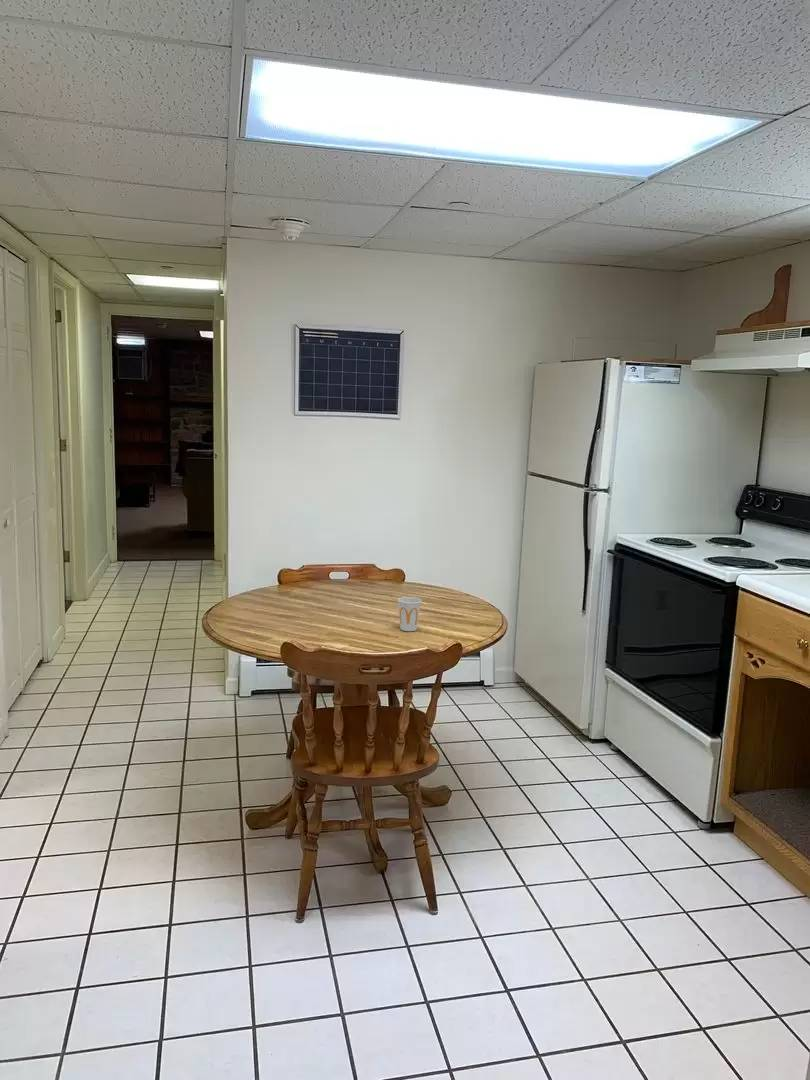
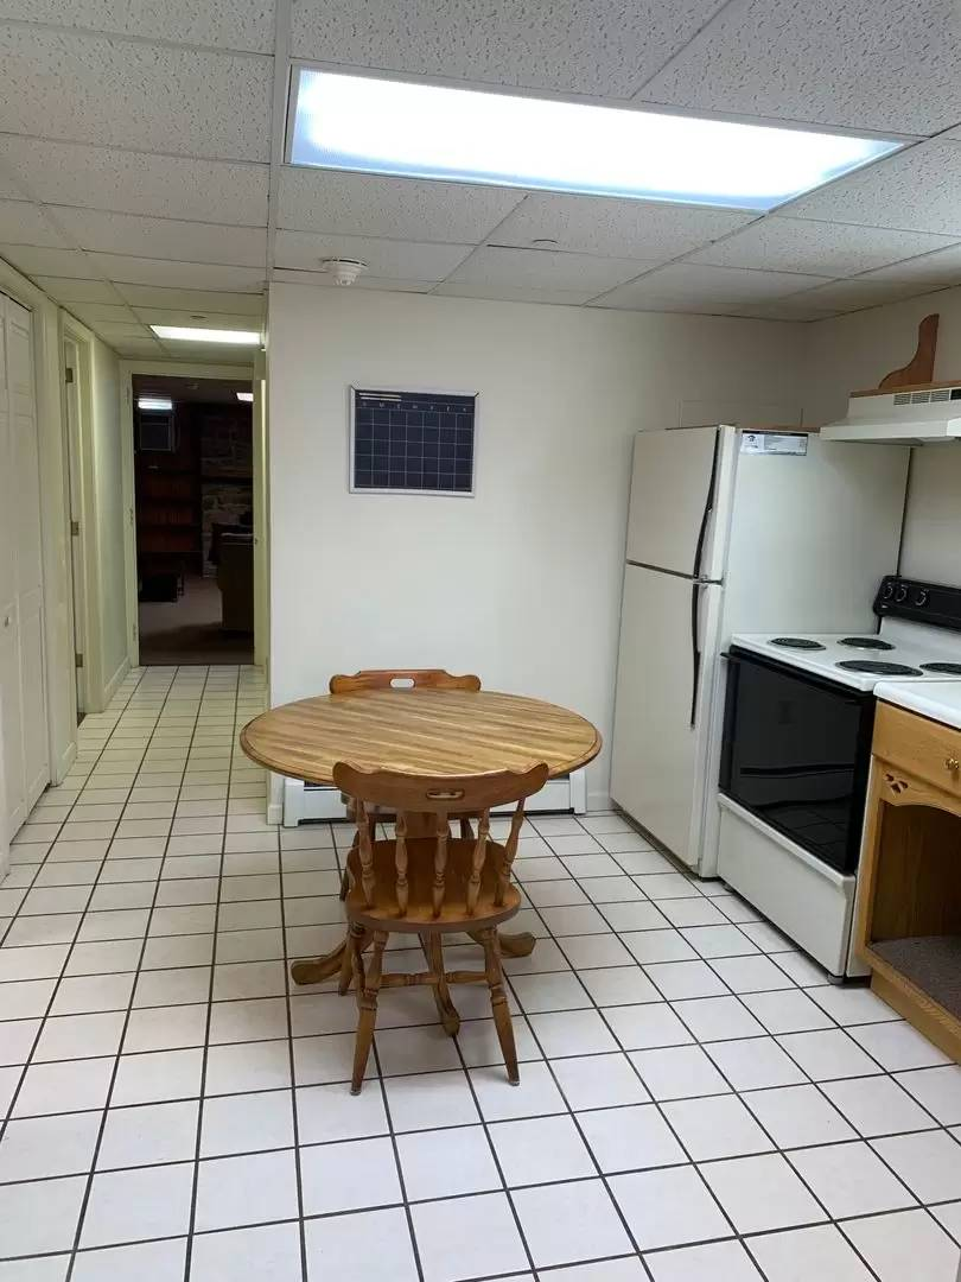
- cup [397,596,423,632]
